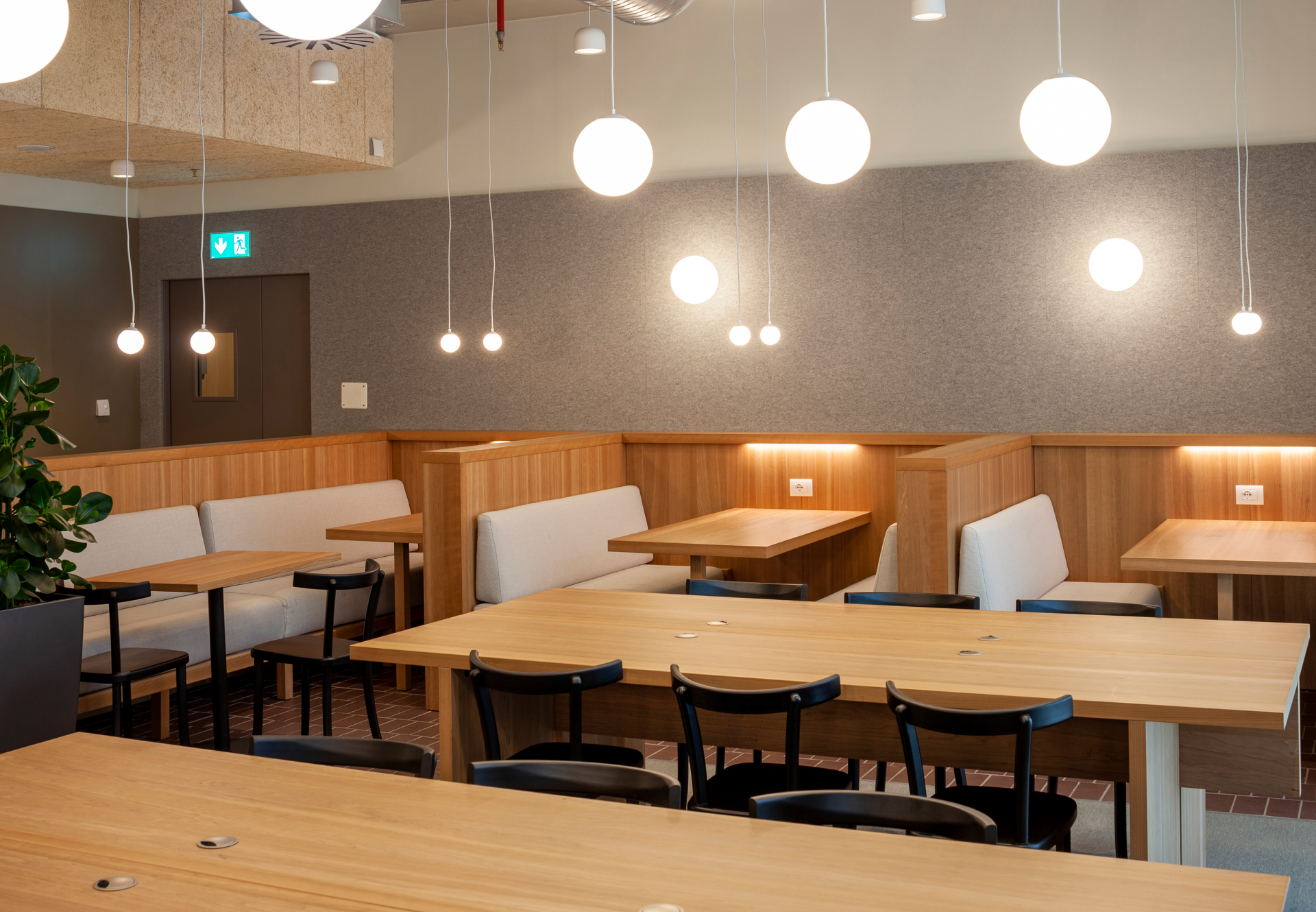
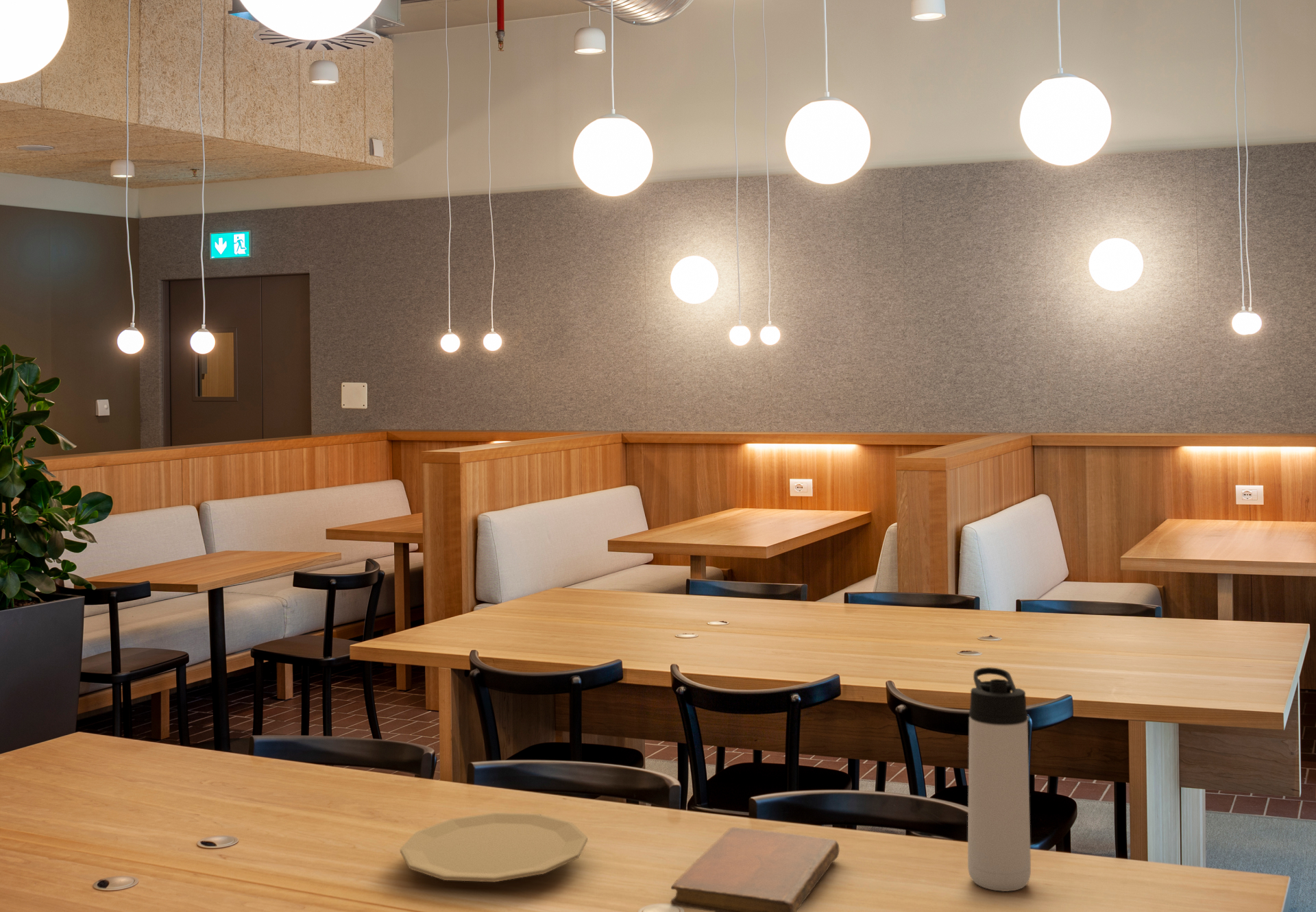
+ thermos bottle [967,667,1032,892]
+ notebook [670,826,840,912]
+ plate [400,812,588,883]
